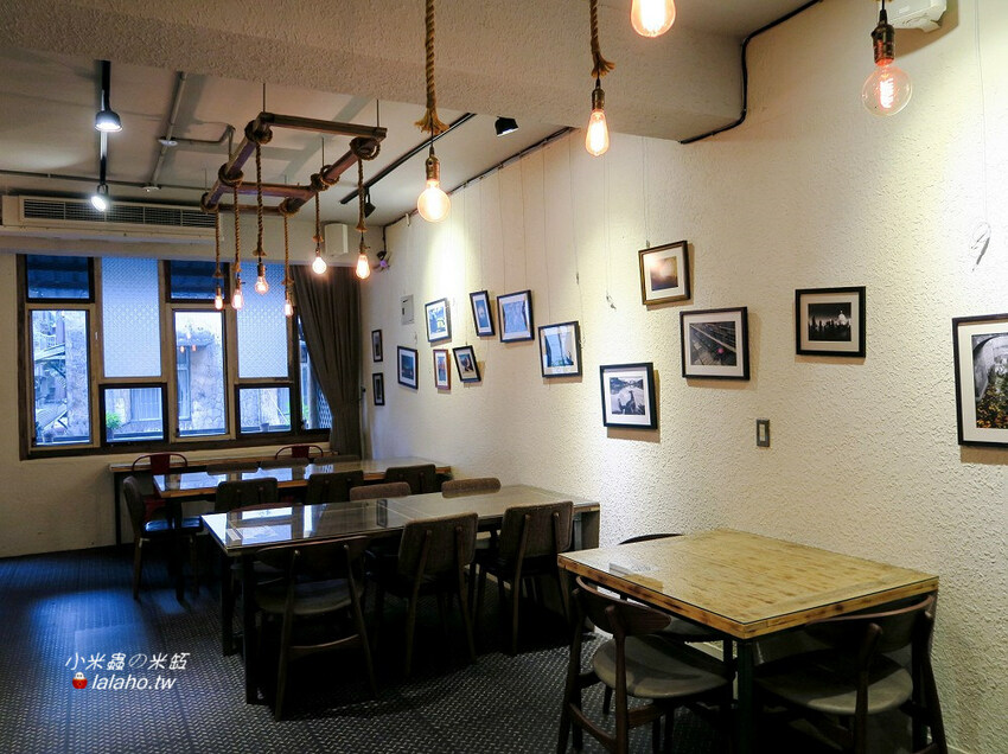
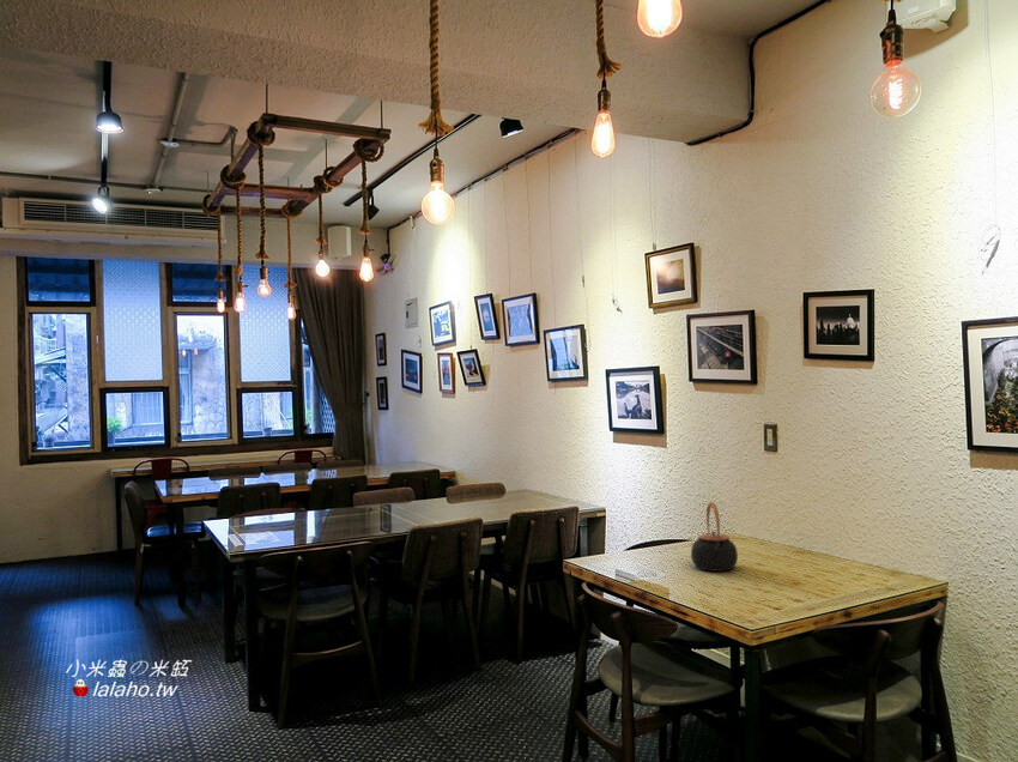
+ teapot [690,501,739,573]
